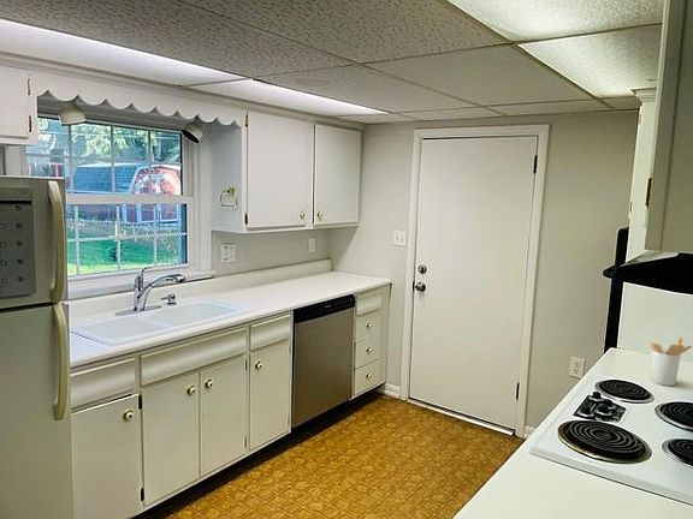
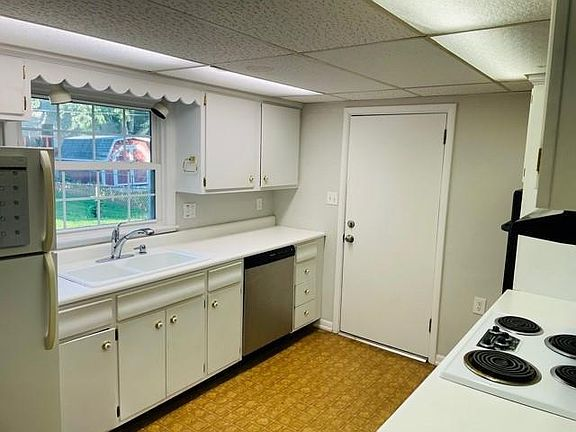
- utensil holder [650,336,693,387]
